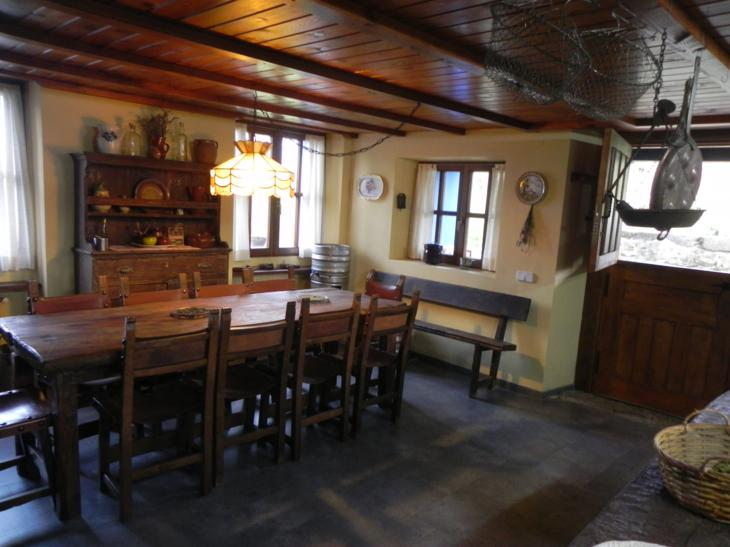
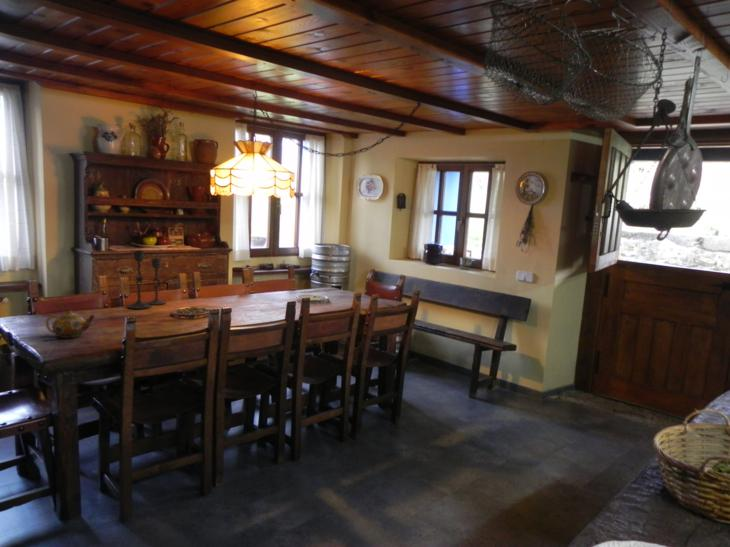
+ candlestick [126,249,167,310]
+ teapot [45,308,96,339]
